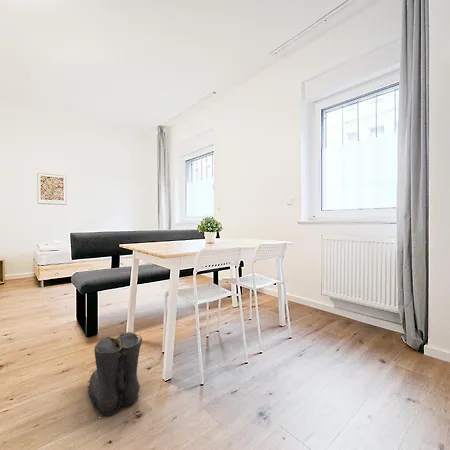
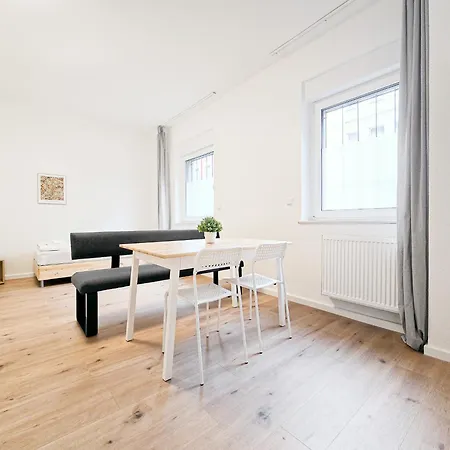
- boots [86,331,143,418]
